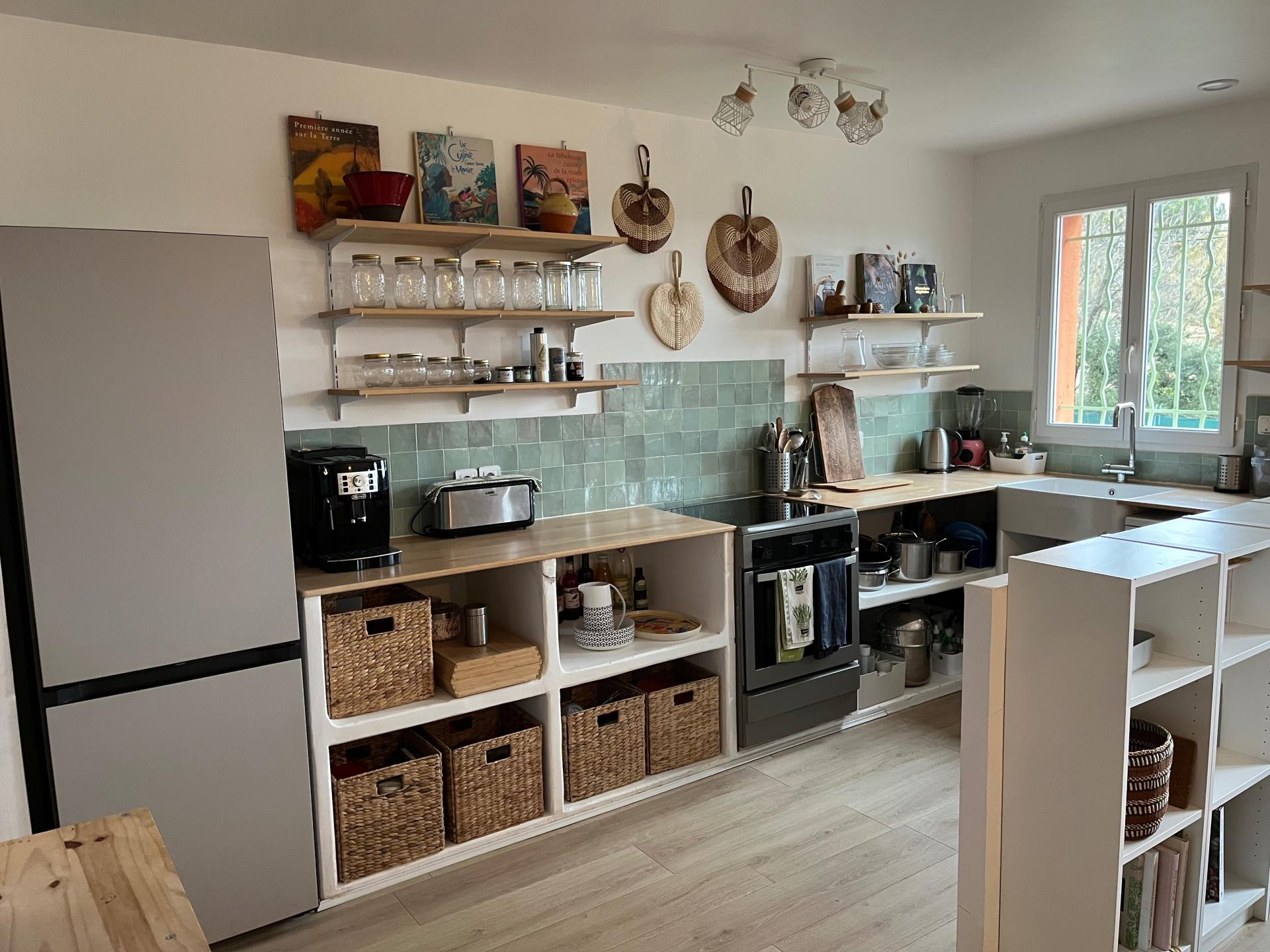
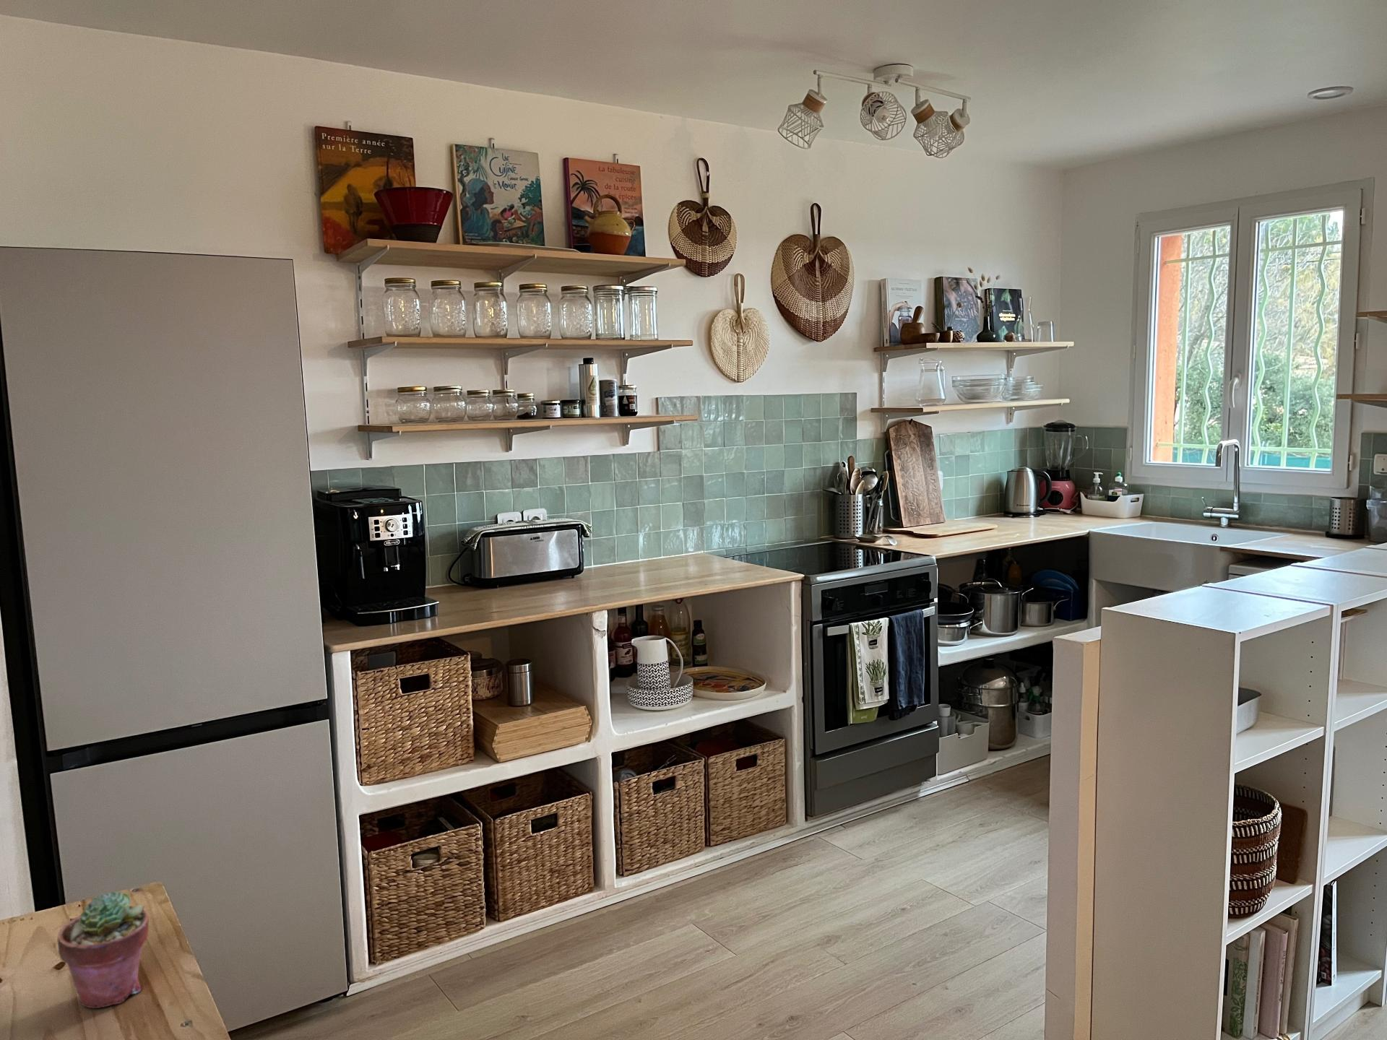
+ potted succulent [57,891,150,1009]
